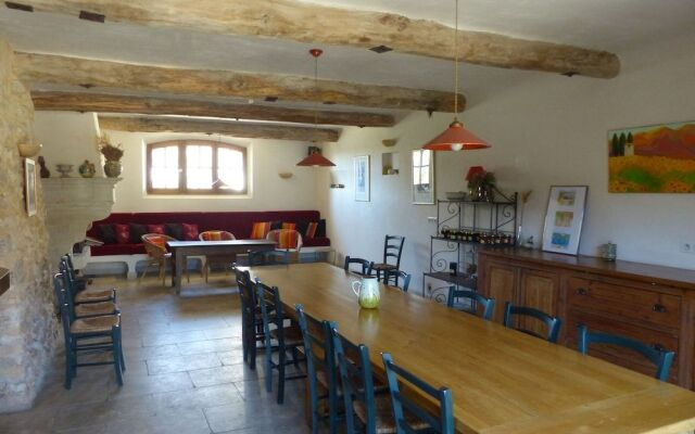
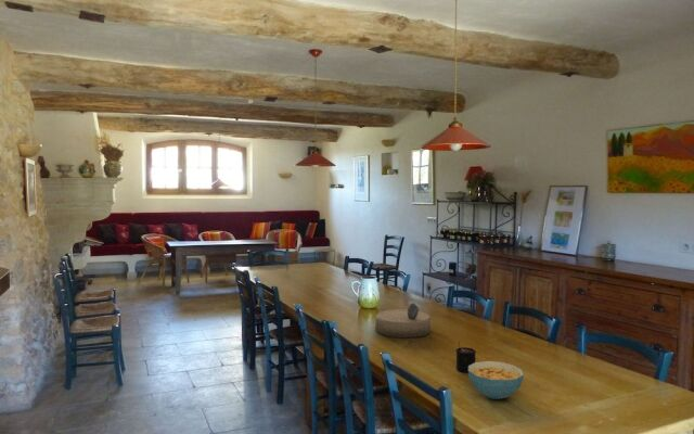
+ candle [454,341,477,373]
+ decorative bowl [374,302,432,339]
+ cereal bowl [467,360,525,400]
